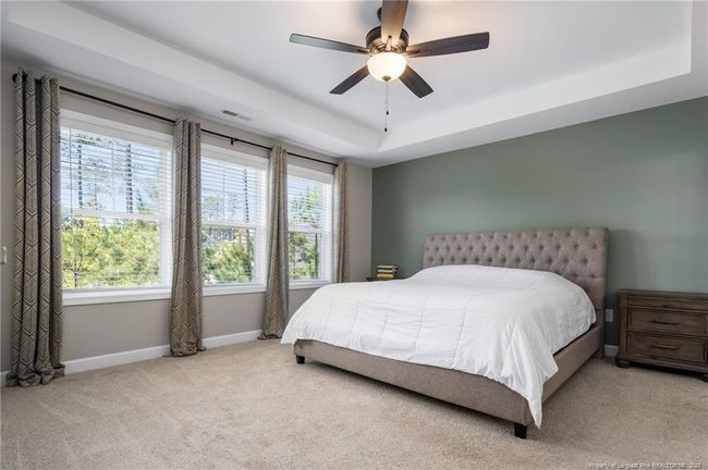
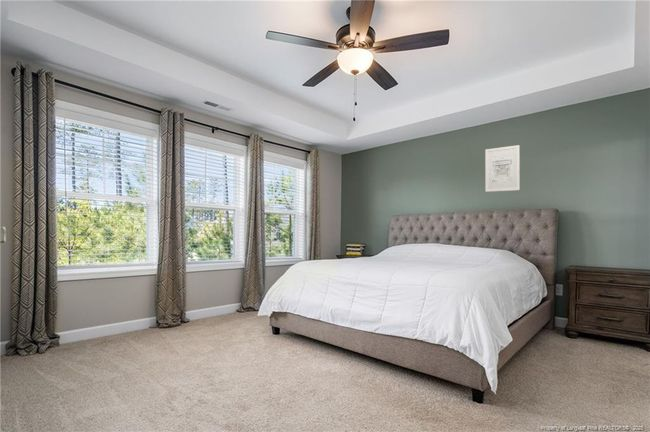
+ wall art [484,144,521,193]
